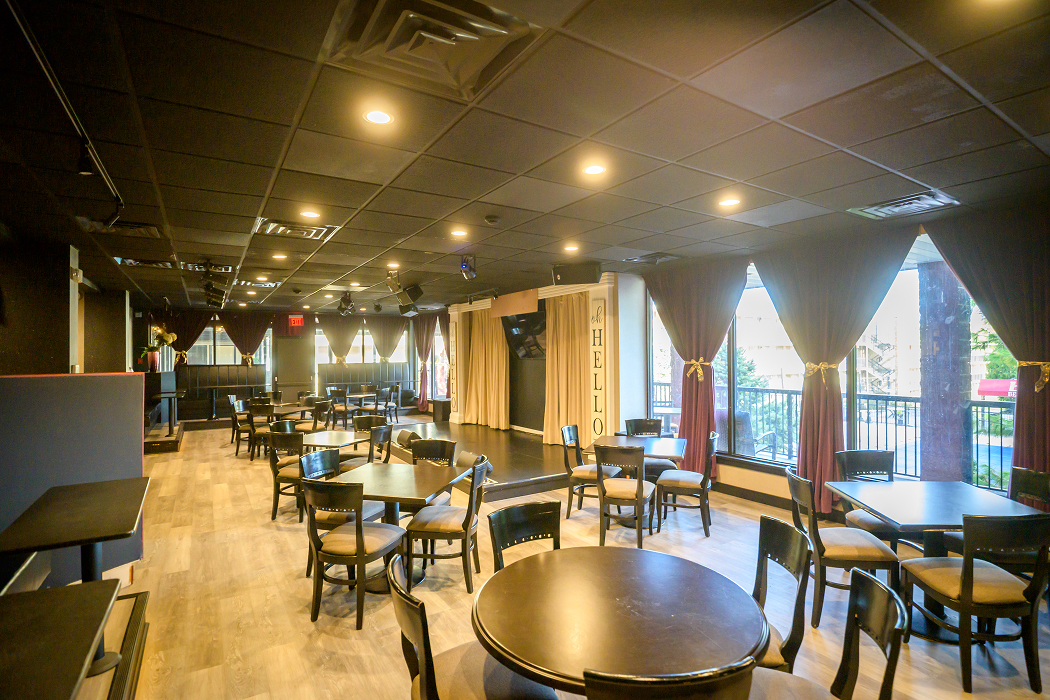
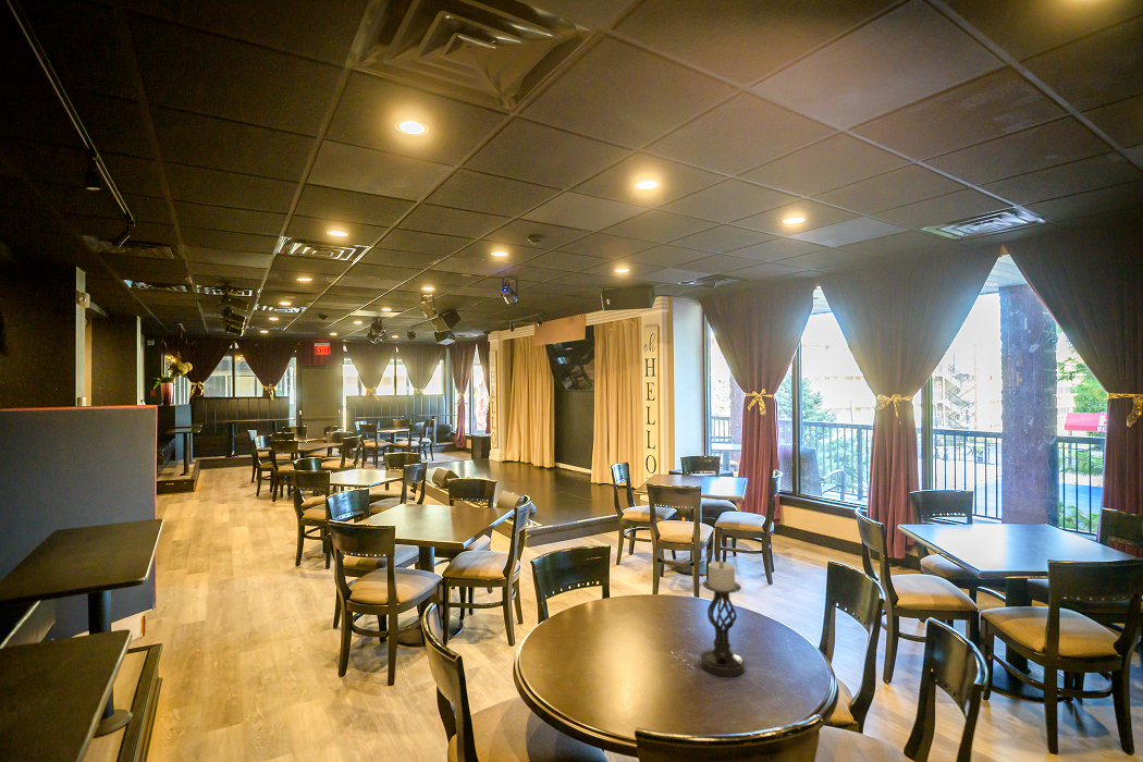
+ candle holder [699,560,747,678]
